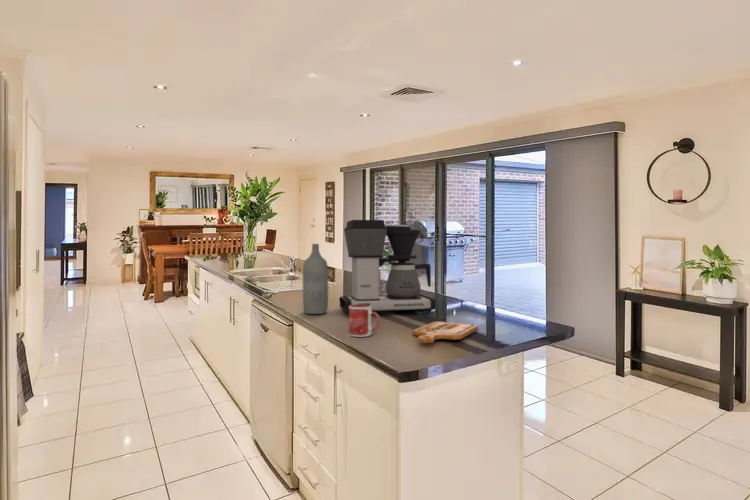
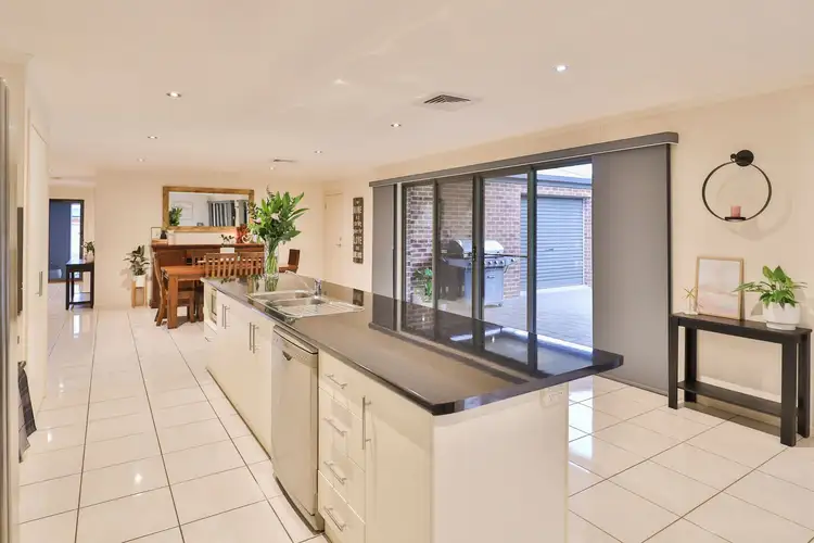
- cutting board [412,321,478,344]
- mug [348,304,381,338]
- bottle [302,243,329,315]
- coffee maker [339,219,437,314]
